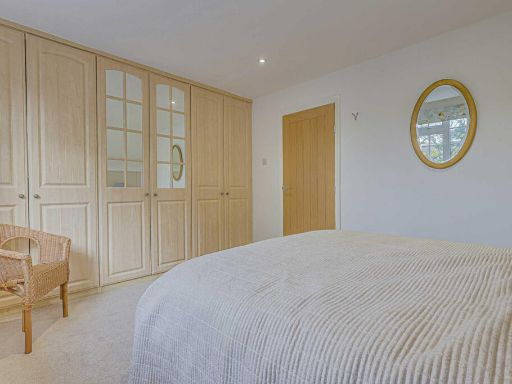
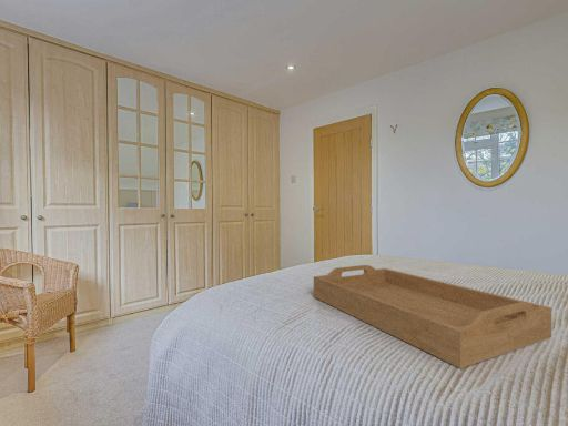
+ serving tray [313,264,552,369]
